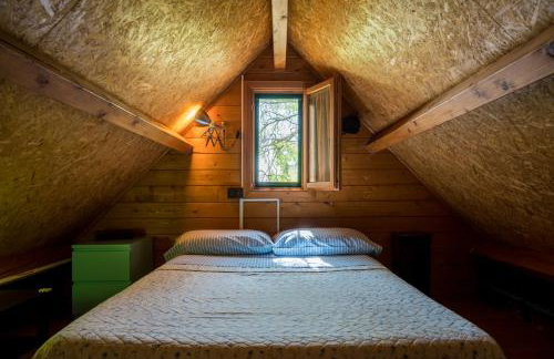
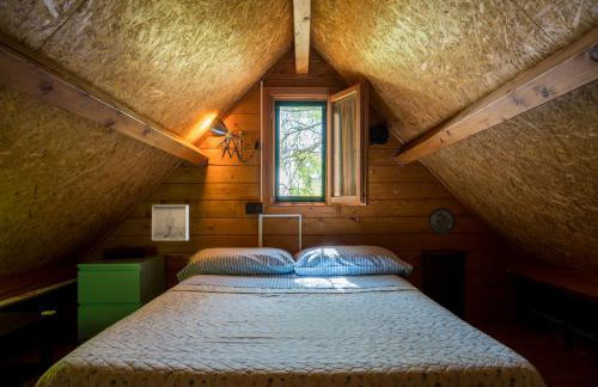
+ wall art [151,204,190,241]
+ decorative plate [427,207,457,236]
